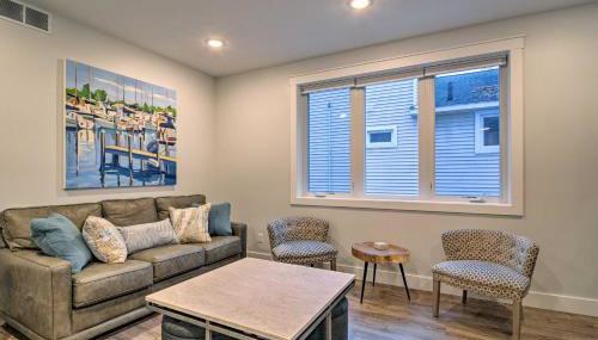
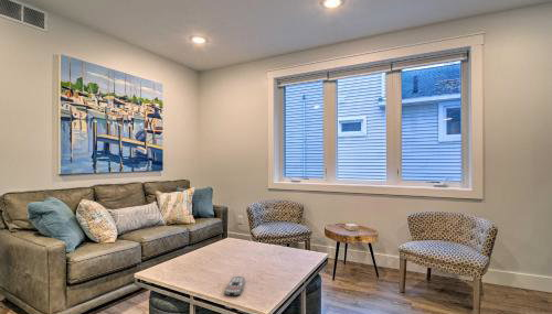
+ remote control [223,275,246,296]
